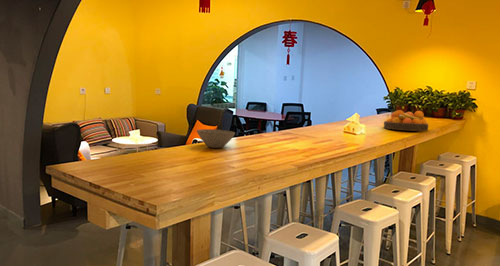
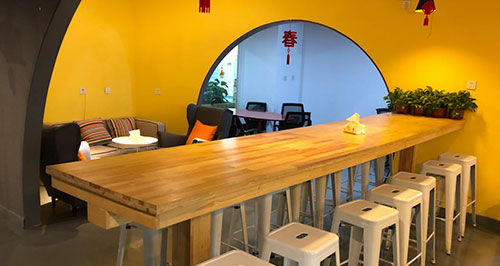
- fruit bowl [383,109,429,132]
- bowl [196,128,236,149]
